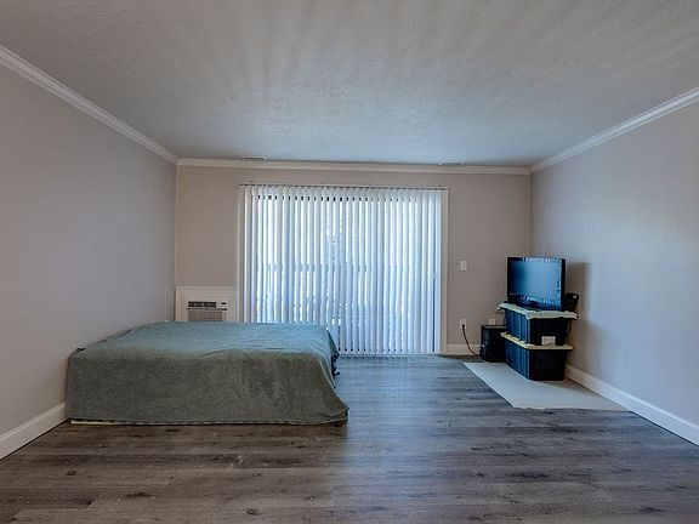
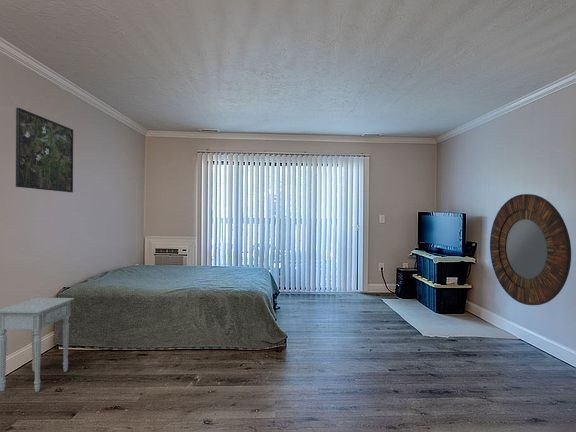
+ home mirror [489,193,572,306]
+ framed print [15,107,74,193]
+ nightstand [0,297,75,393]
